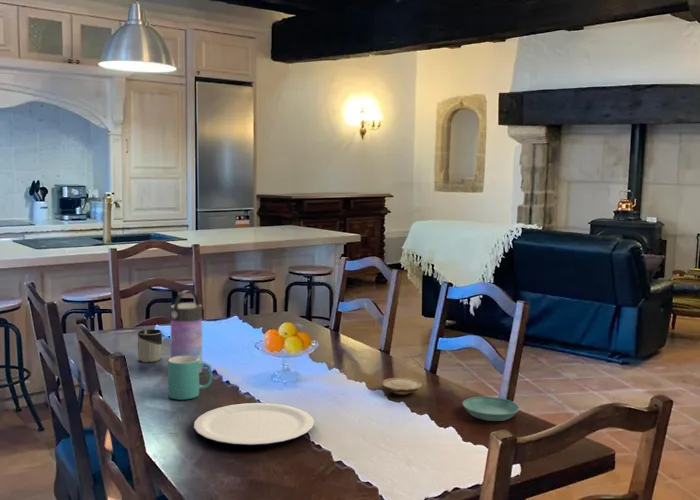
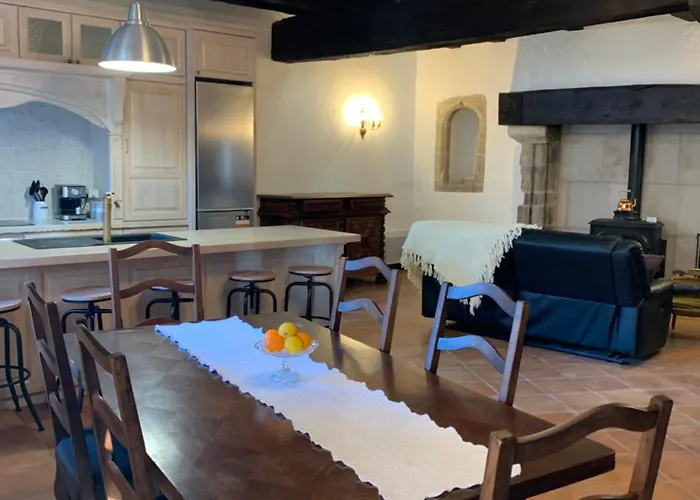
- plate [193,402,315,446]
- wood slice [381,377,423,396]
- mug [167,356,213,401]
- water bottle [170,289,203,374]
- cup [137,329,163,363]
- saucer [462,396,521,422]
